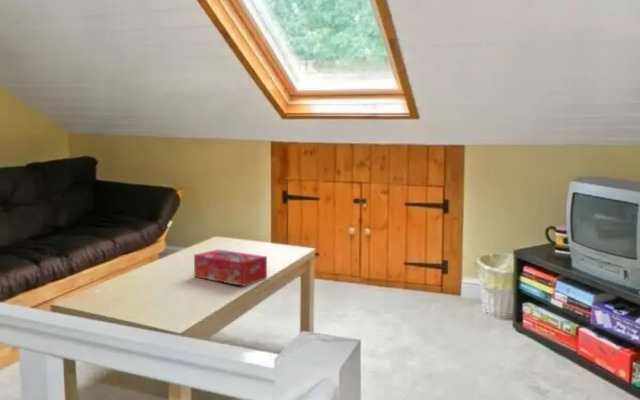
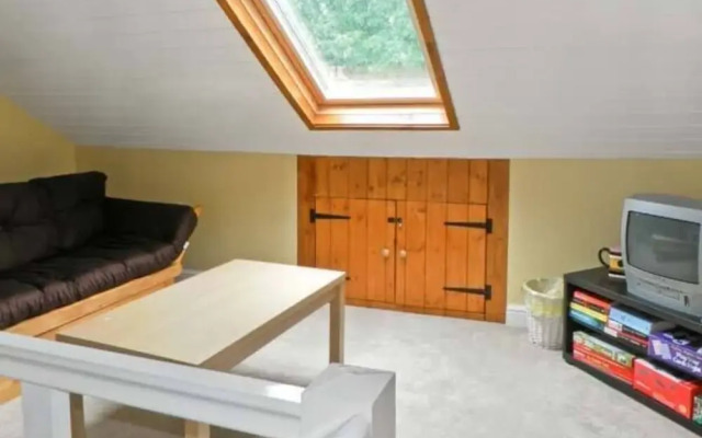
- tissue box [193,248,268,287]
